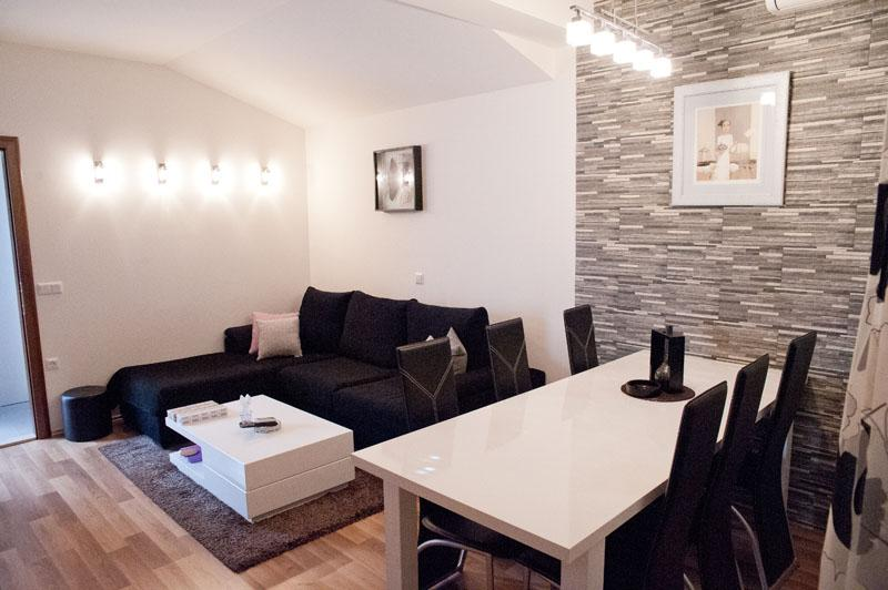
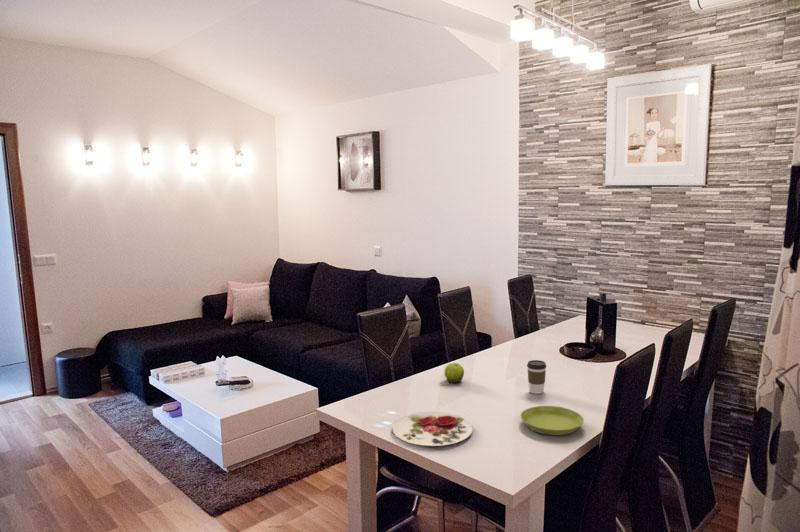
+ coffee cup [526,359,547,395]
+ saucer [520,405,585,436]
+ fruit [444,362,465,384]
+ plate [392,411,474,447]
